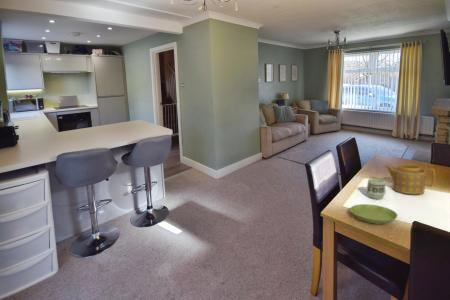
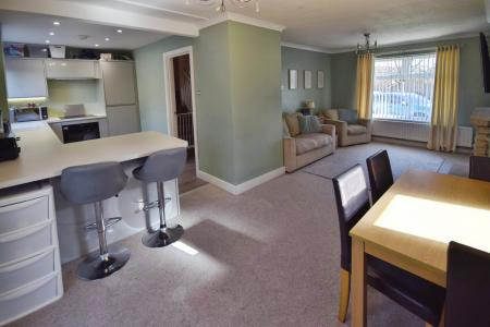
- saucer [349,203,398,225]
- cup [365,177,387,200]
- teapot [383,163,436,195]
